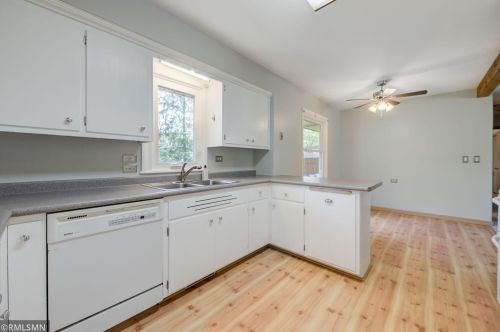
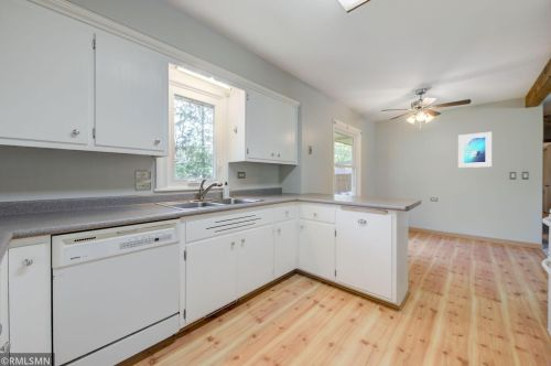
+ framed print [457,131,493,169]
